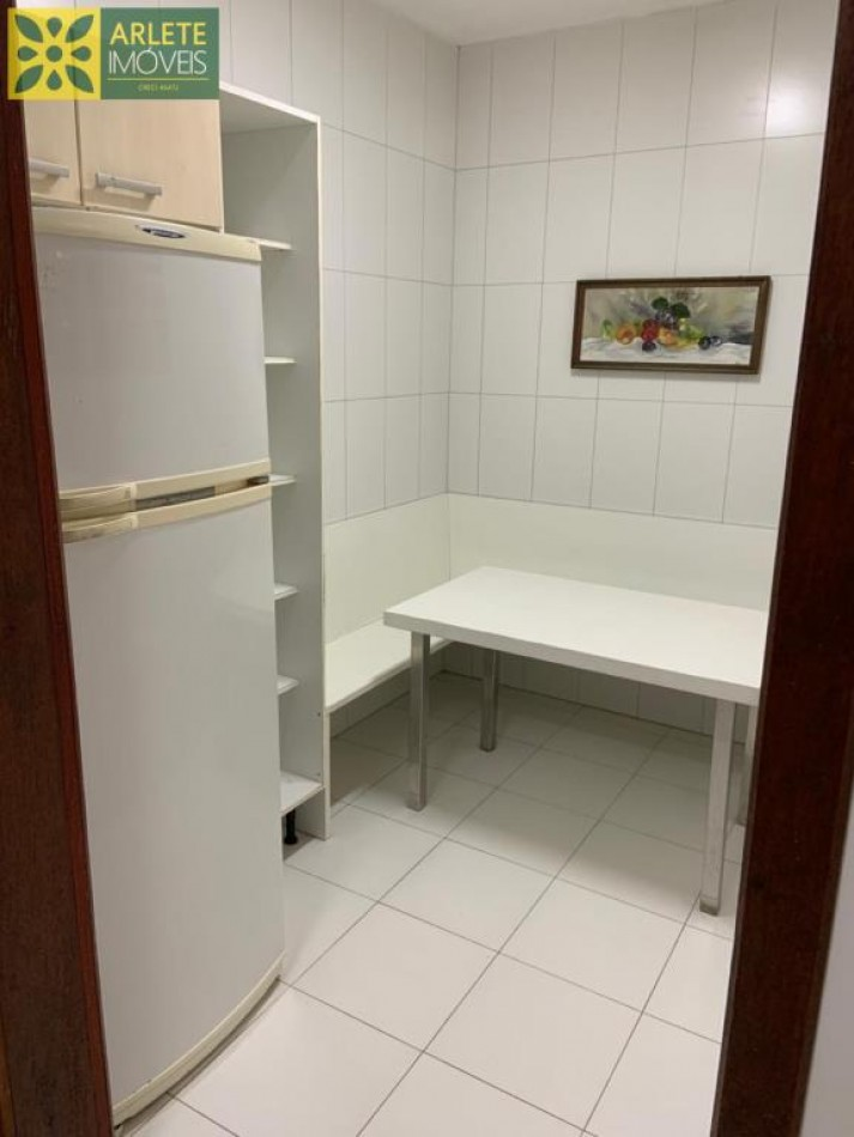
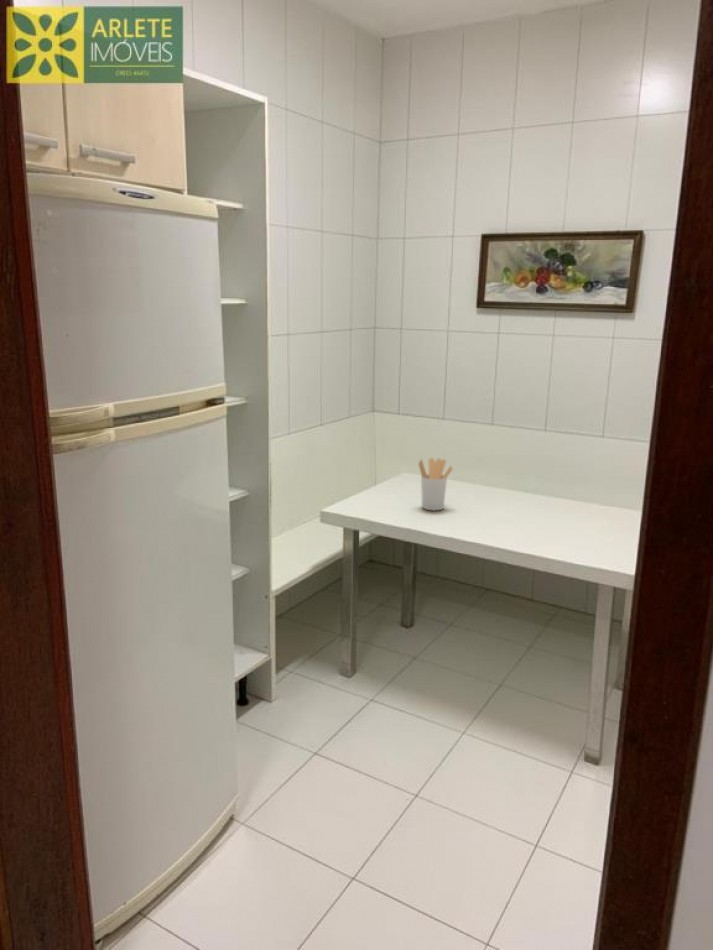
+ utensil holder [418,457,454,511]
